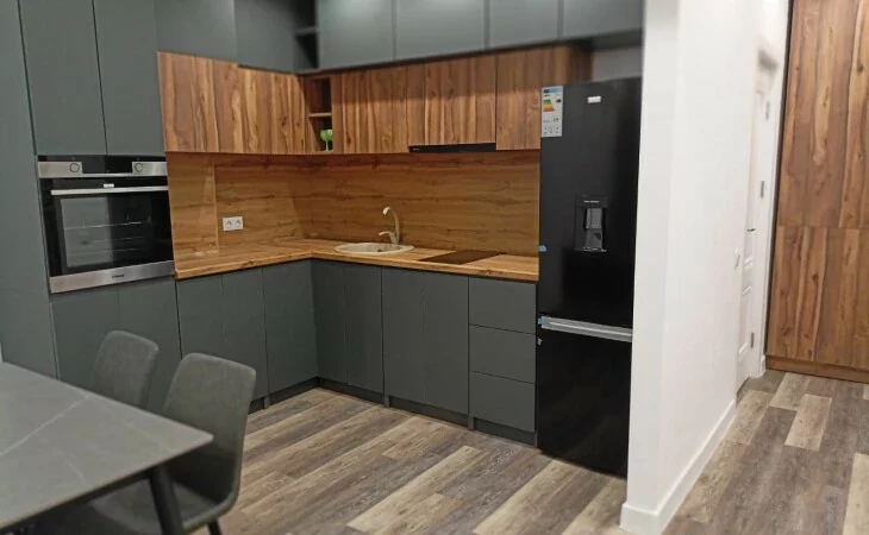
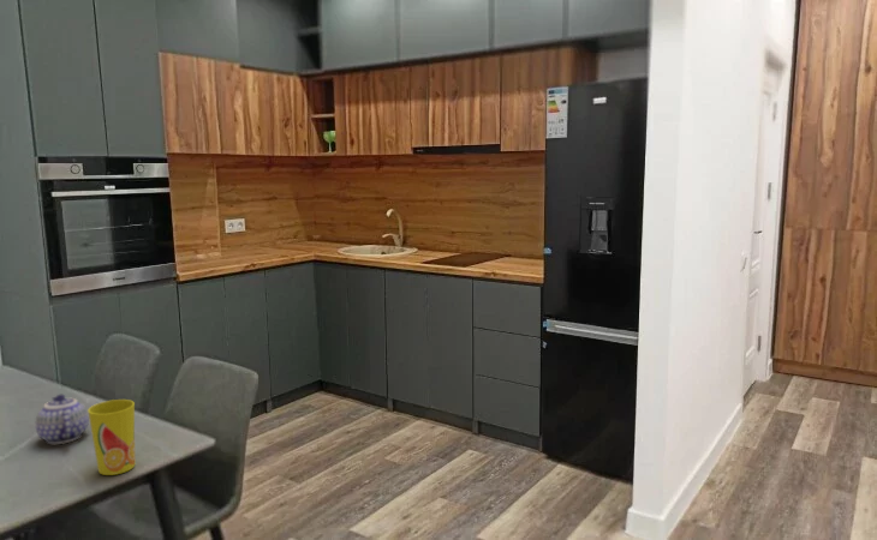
+ teapot [35,394,90,445]
+ cup [86,398,136,476]
